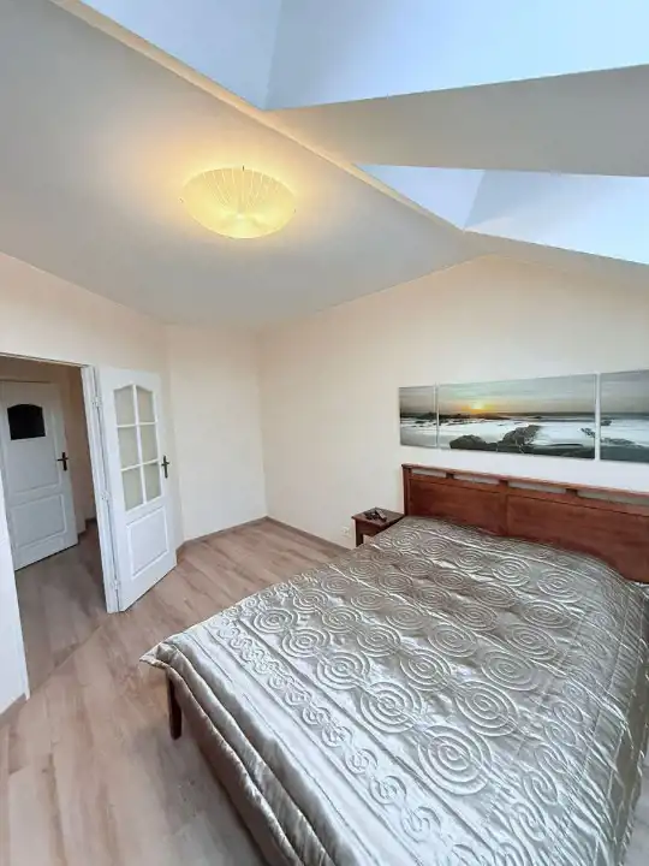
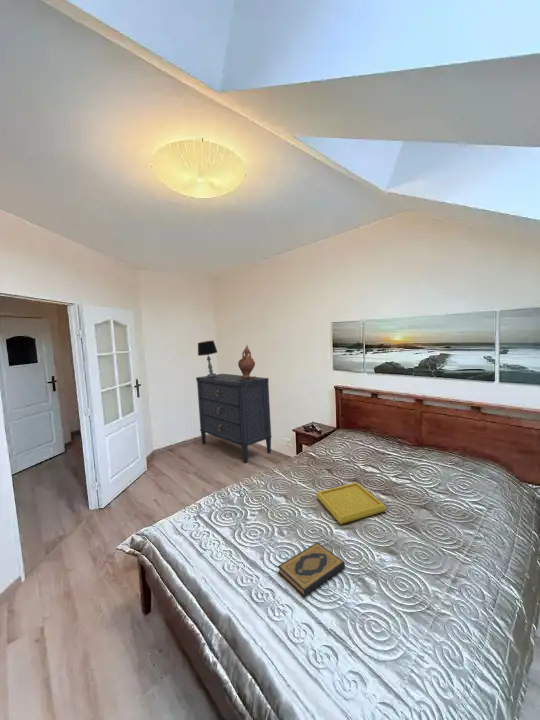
+ serving tray [316,481,386,525]
+ lidded ewer [237,345,257,381]
+ hardback book [277,542,346,598]
+ dresser [195,373,273,464]
+ table lamp [197,340,218,378]
